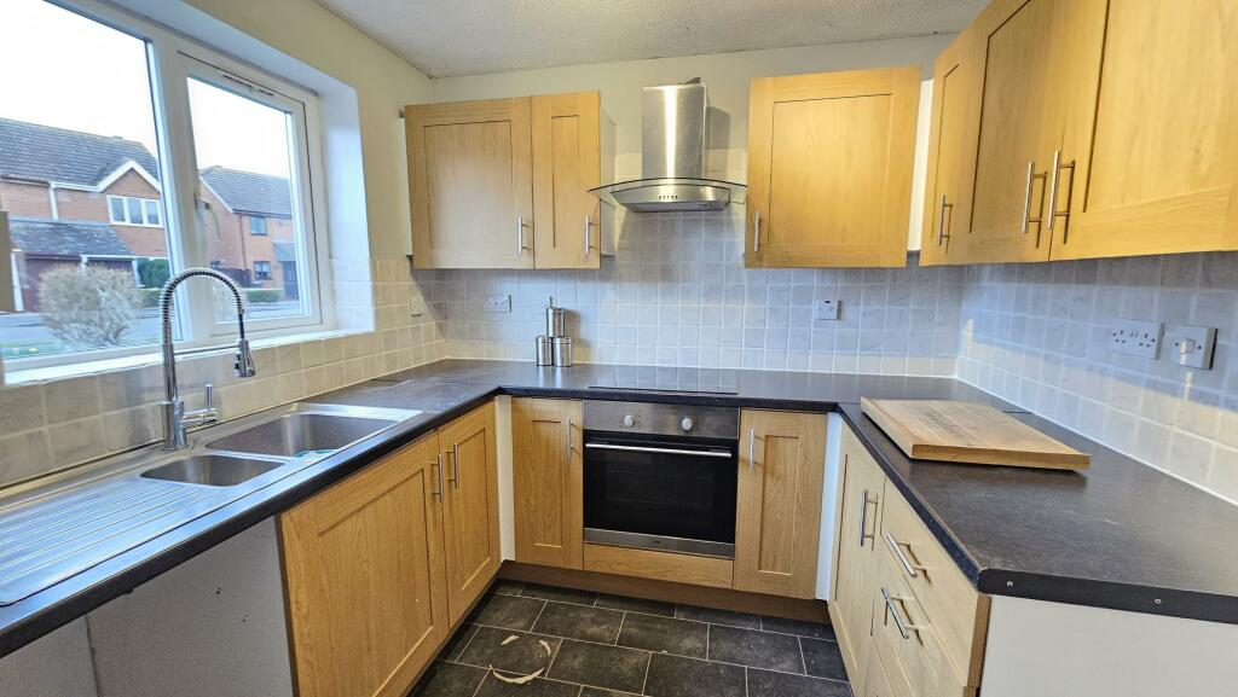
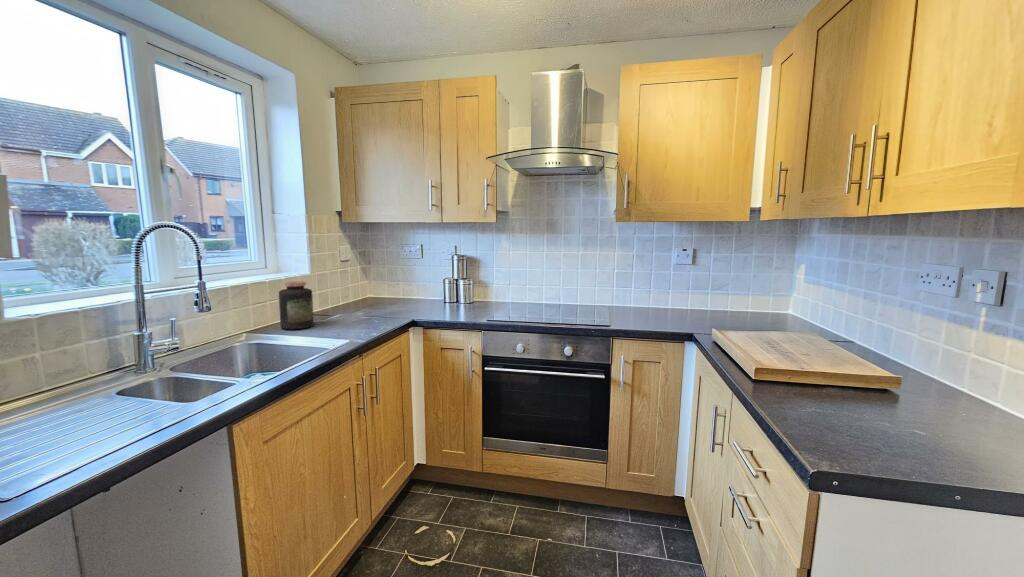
+ jar [278,280,315,330]
